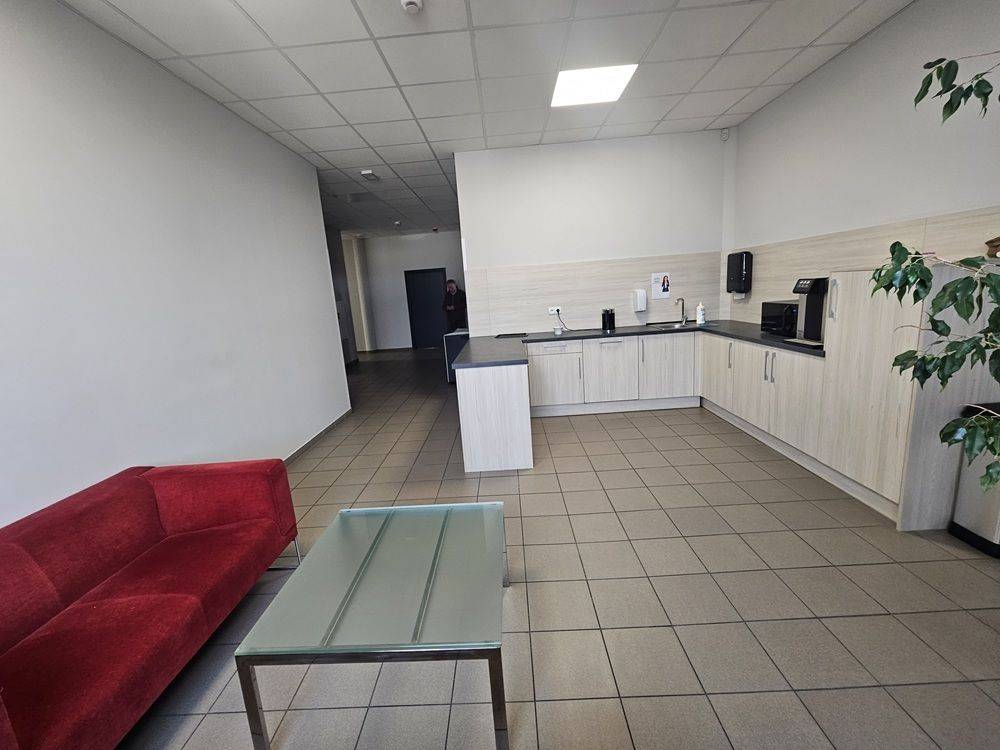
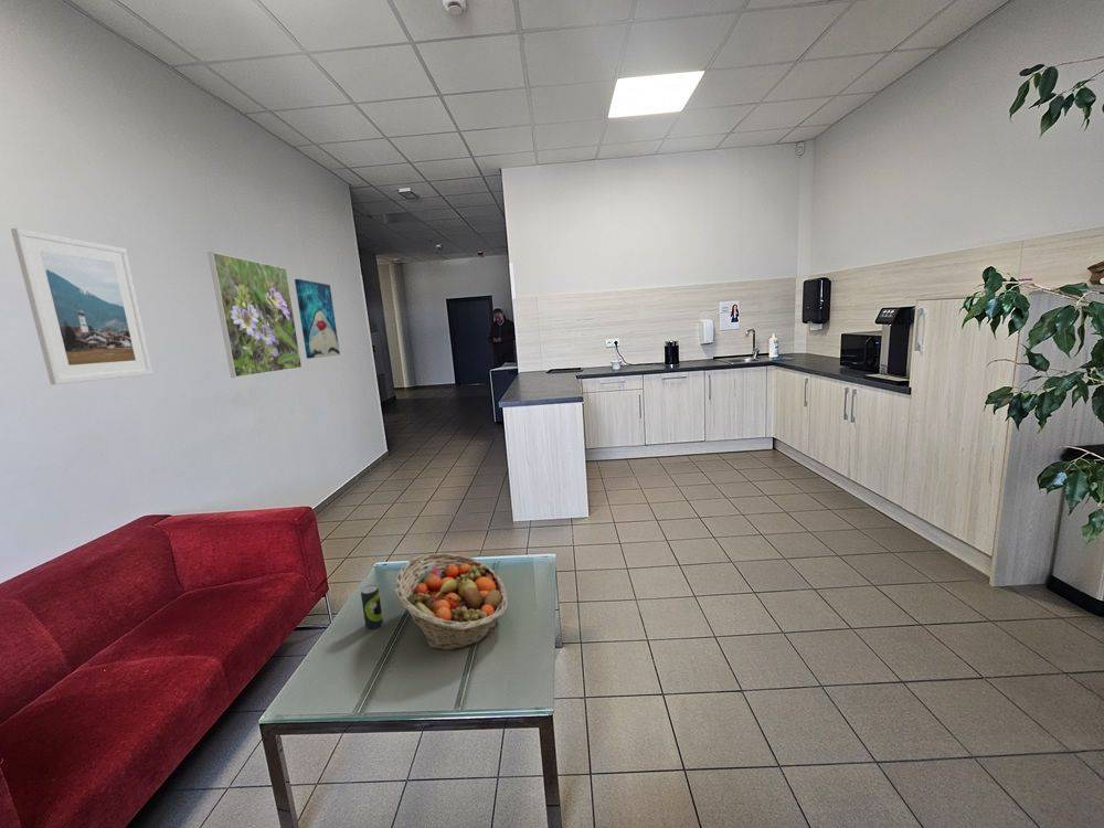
+ beverage can [360,584,384,630]
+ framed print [206,251,302,379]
+ fruit basket [394,552,509,651]
+ wall art [294,278,341,360]
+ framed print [10,227,153,385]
